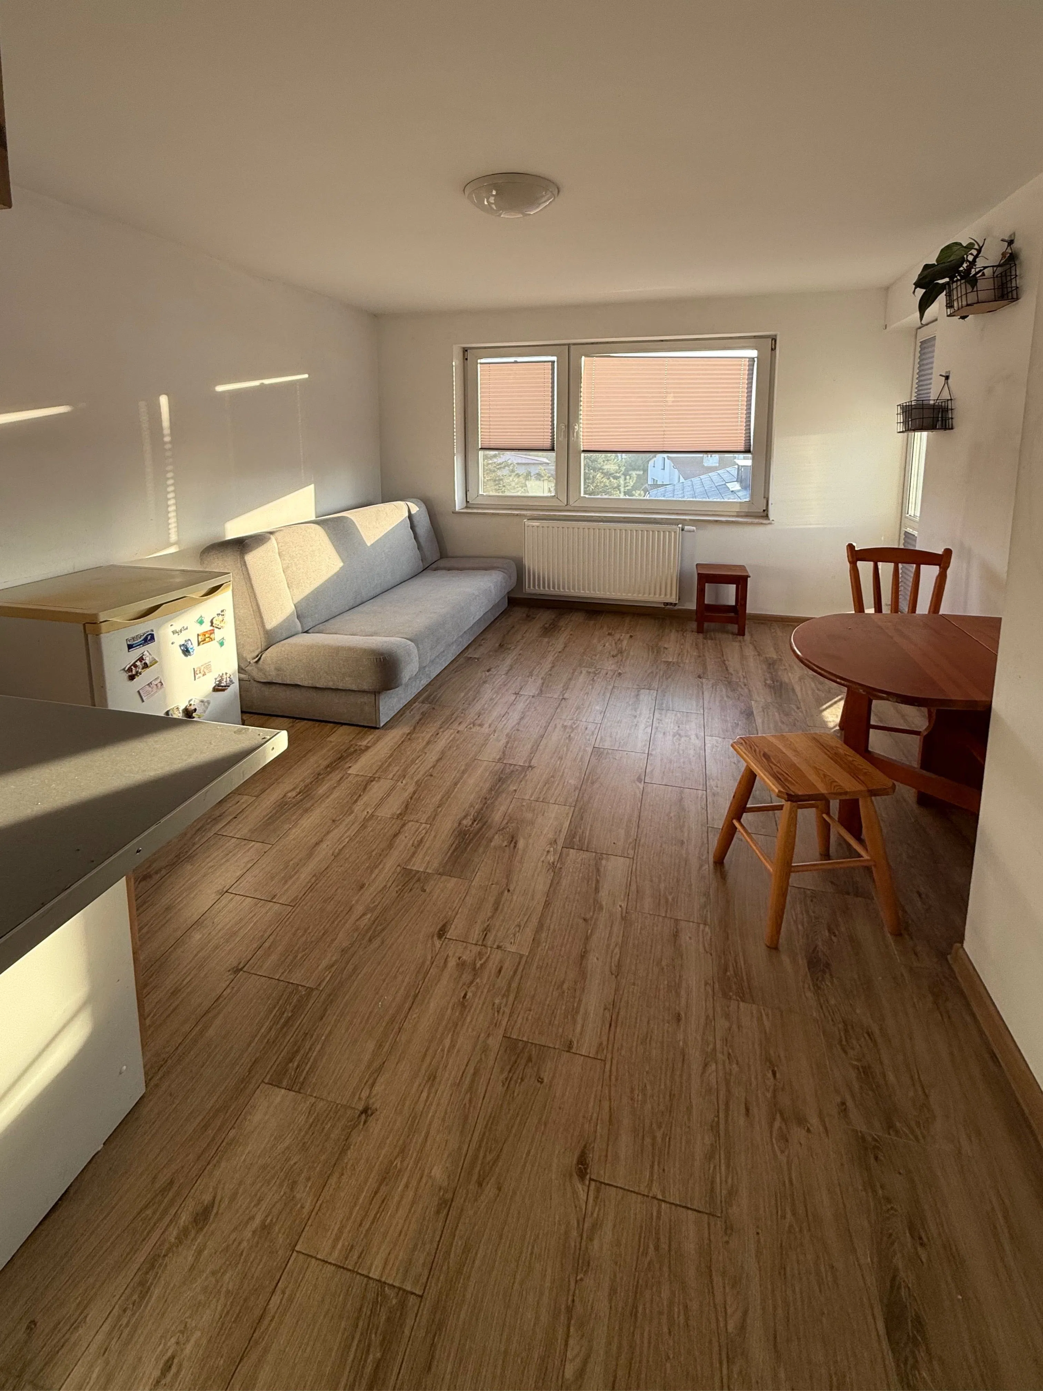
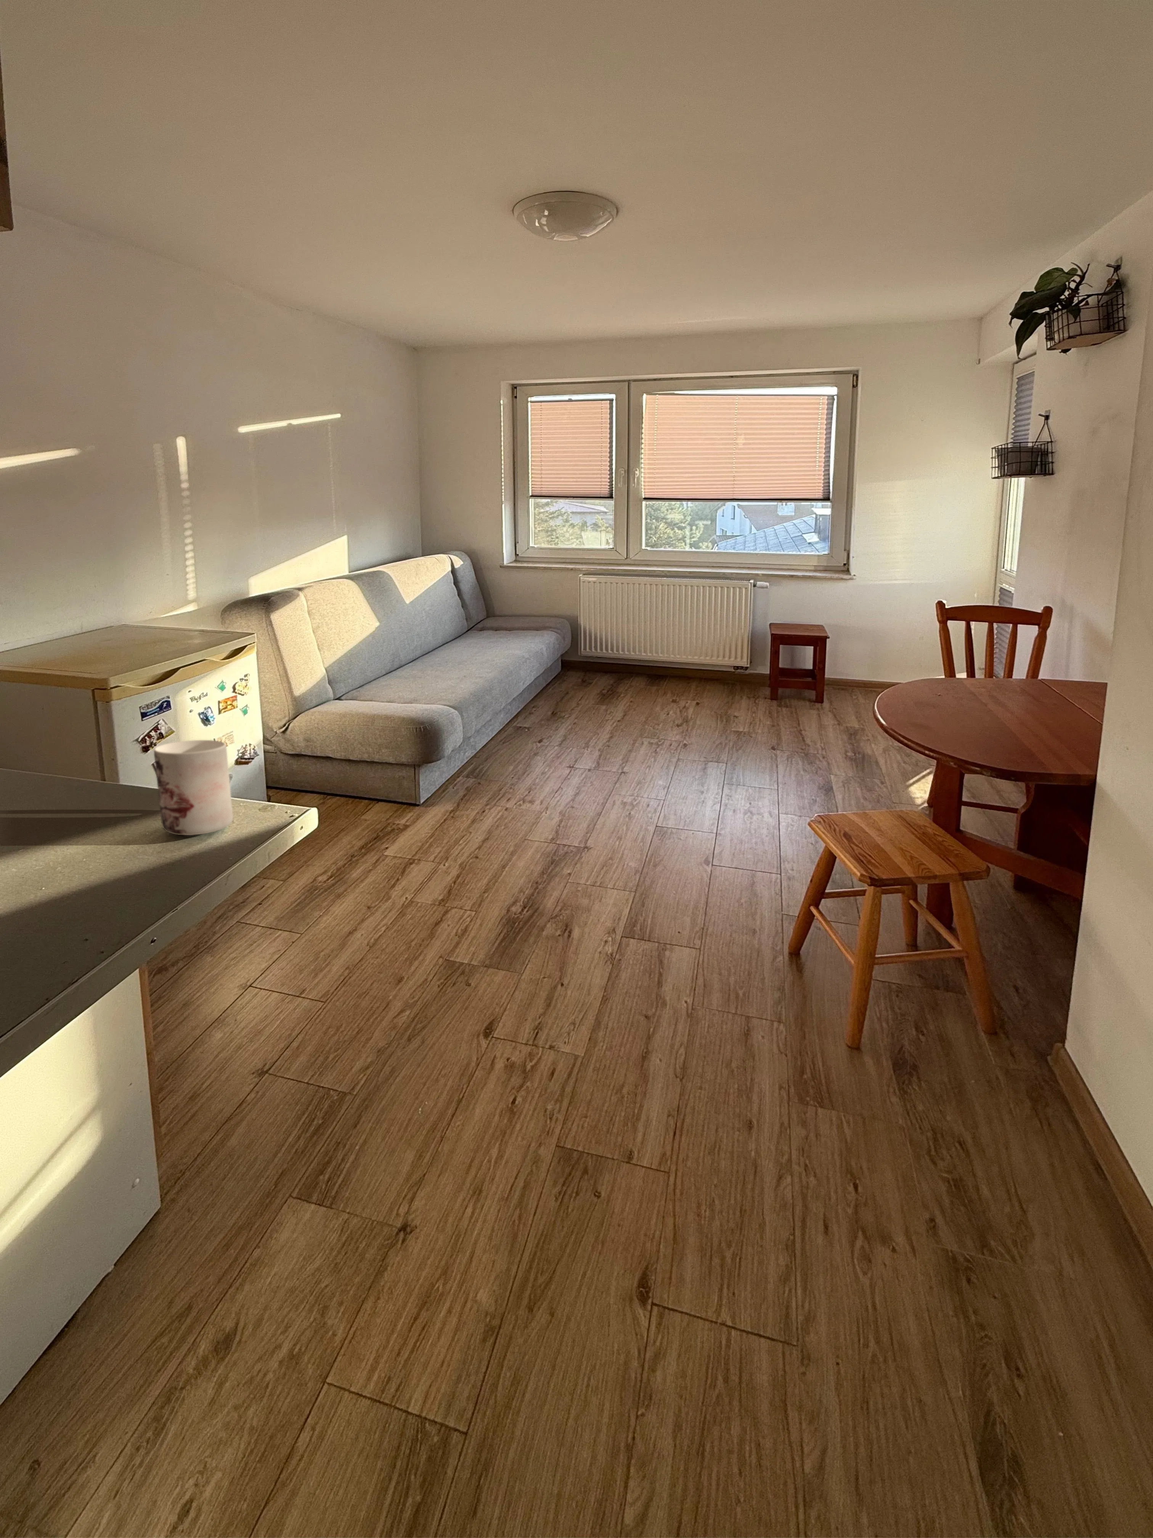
+ mug [154,740,234,836]
